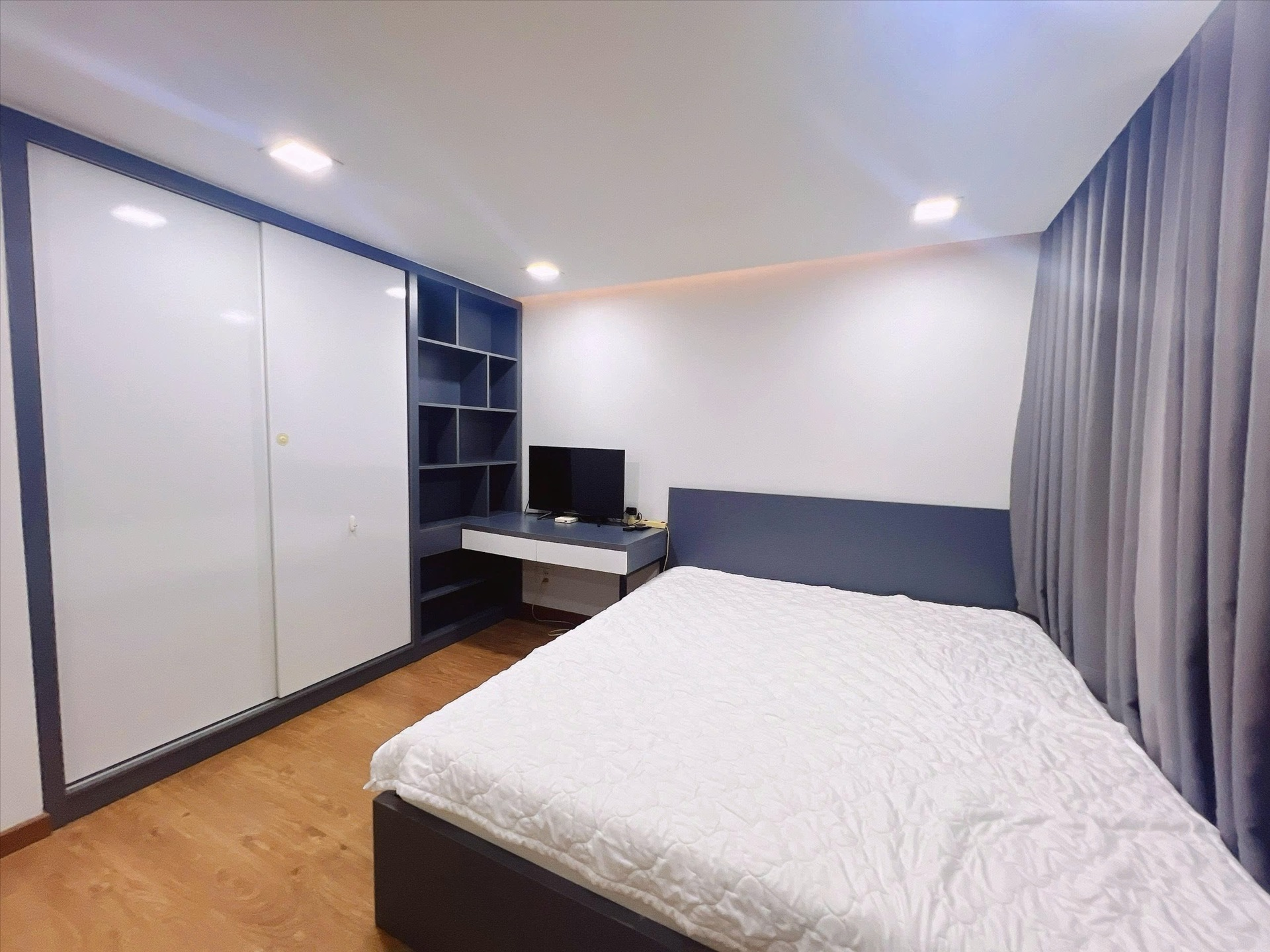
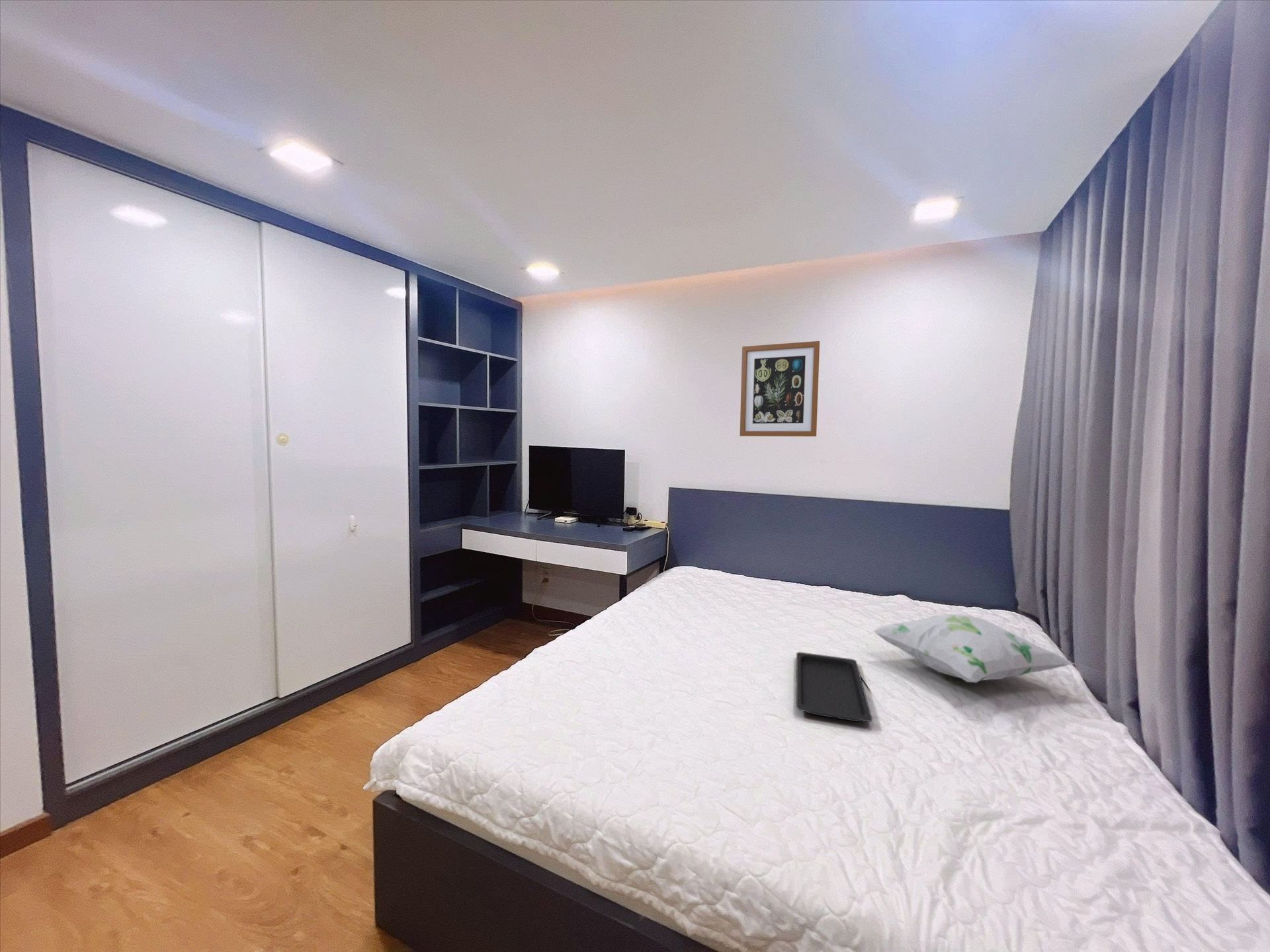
+ decorative pillow [871,614,1077,684]
+ wall art [740,340,820,437]
+ serving tray [796,651,873,723]
